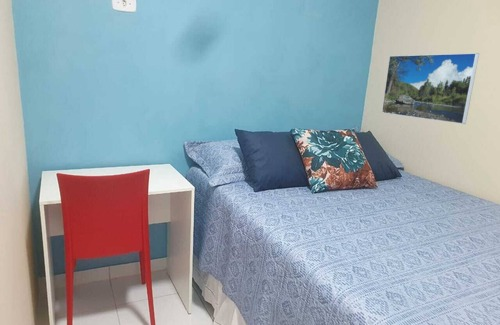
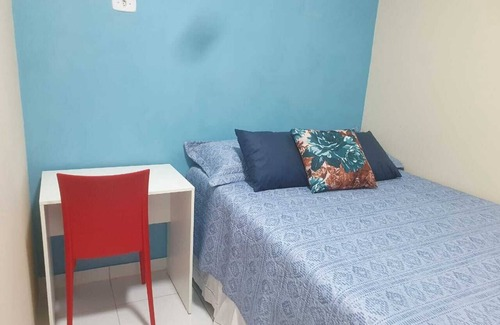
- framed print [381,52,480,125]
